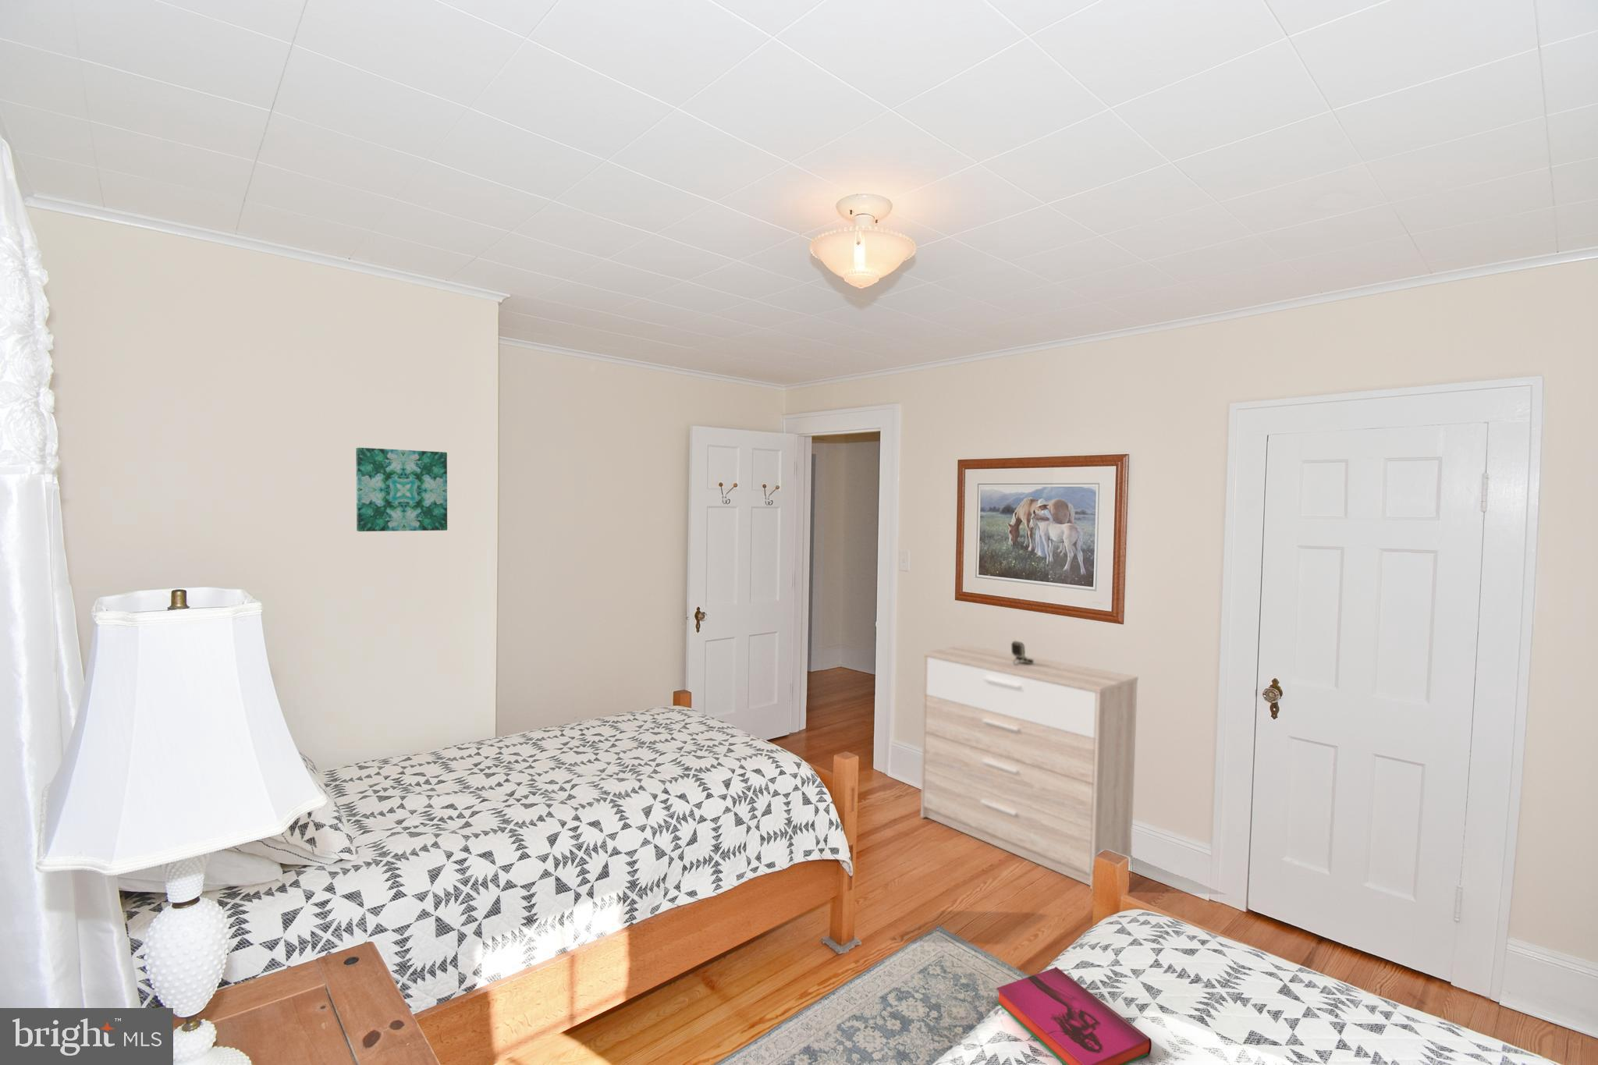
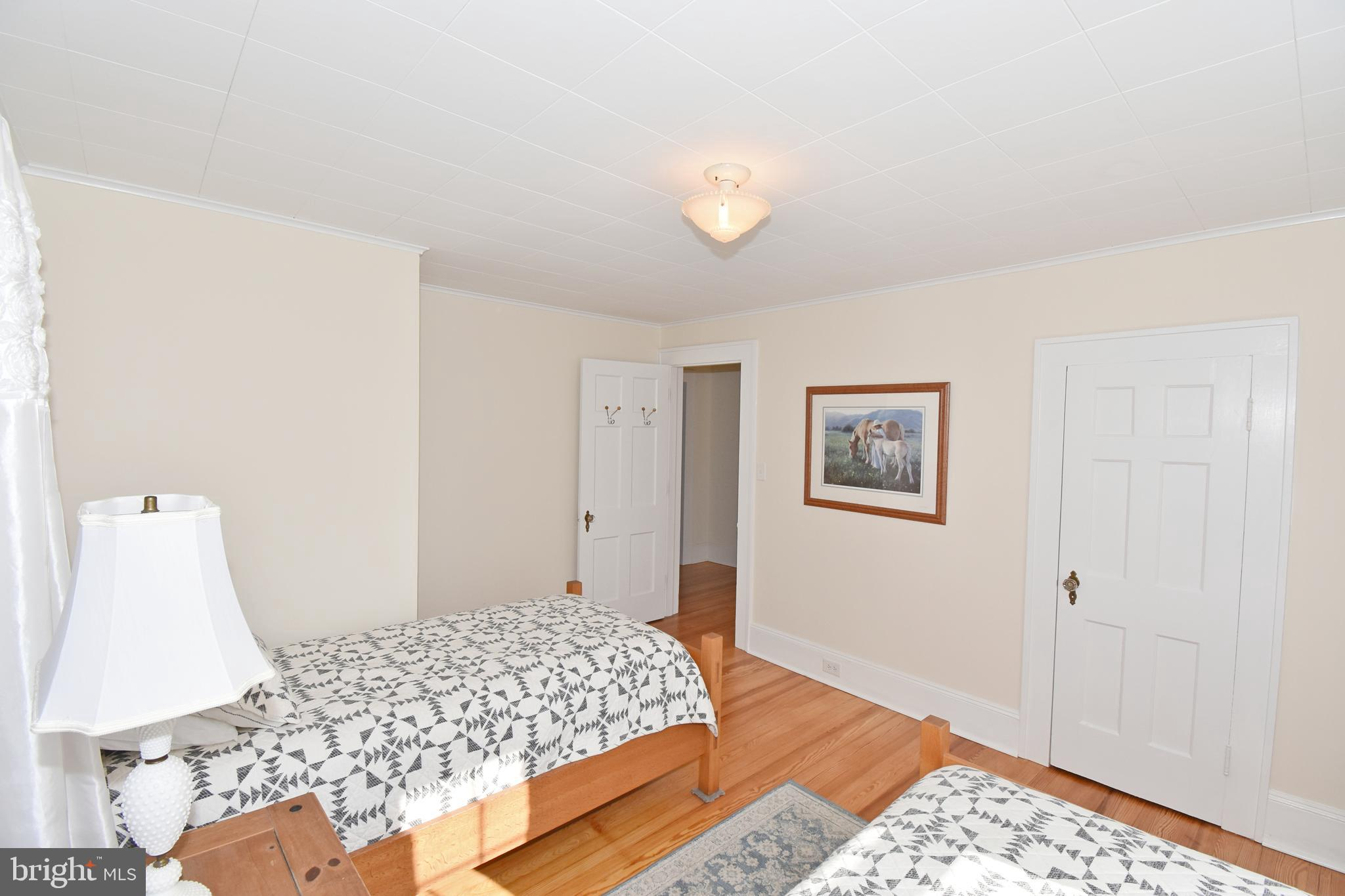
- sideboard [920,644,1139,890]
- wall art [355,447,448,532]
- jewelry box [1010,639,1034,666]
- hardback book [996,966,1152,1065]
